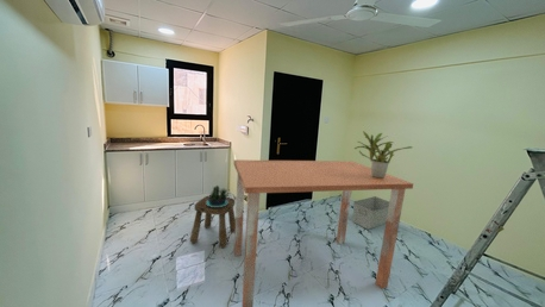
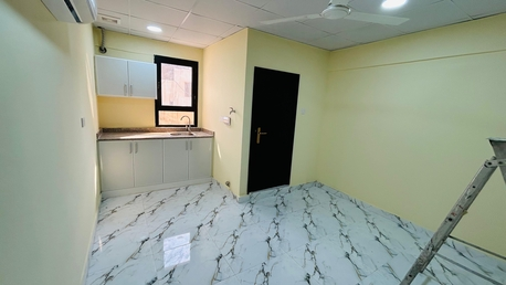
- storage bin [352,195,389,231]
- stool [189,194,236,249]
- dining table [233,158,414,307]
- potted plant [206,184,232,207]
- potted plant [353,130,413,178]
